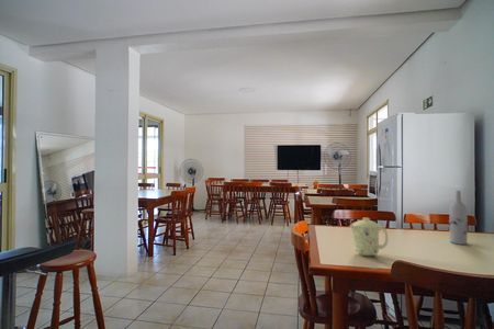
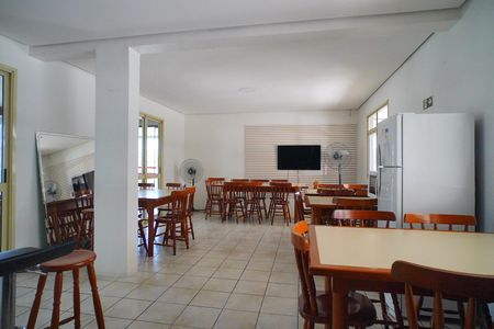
- wine bottle [448,190,469,246]
- mug [348,217,389,257]
